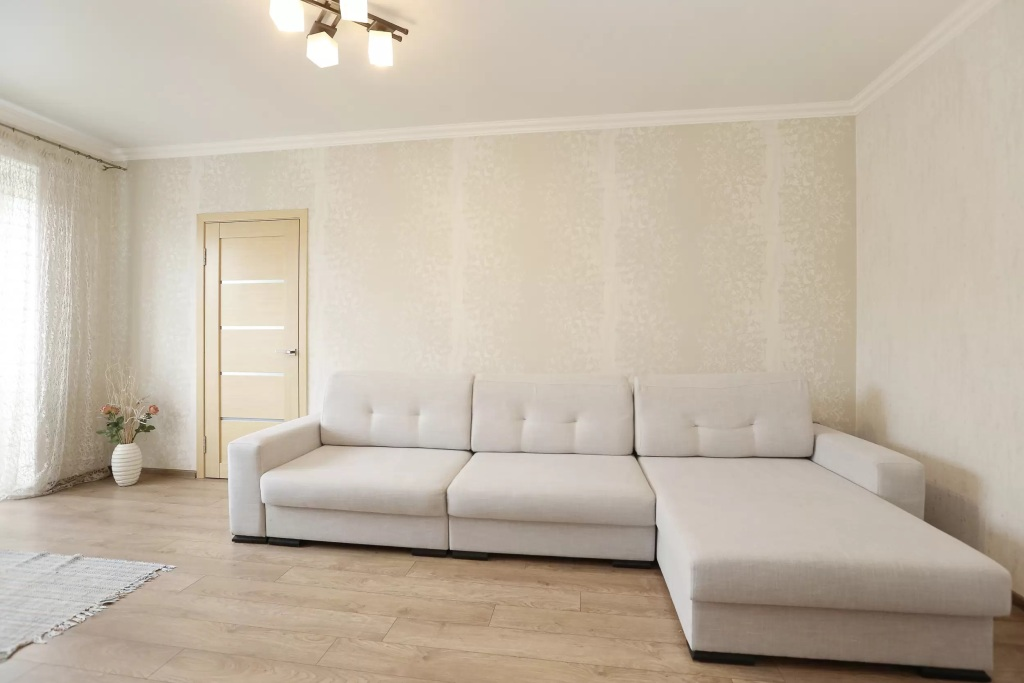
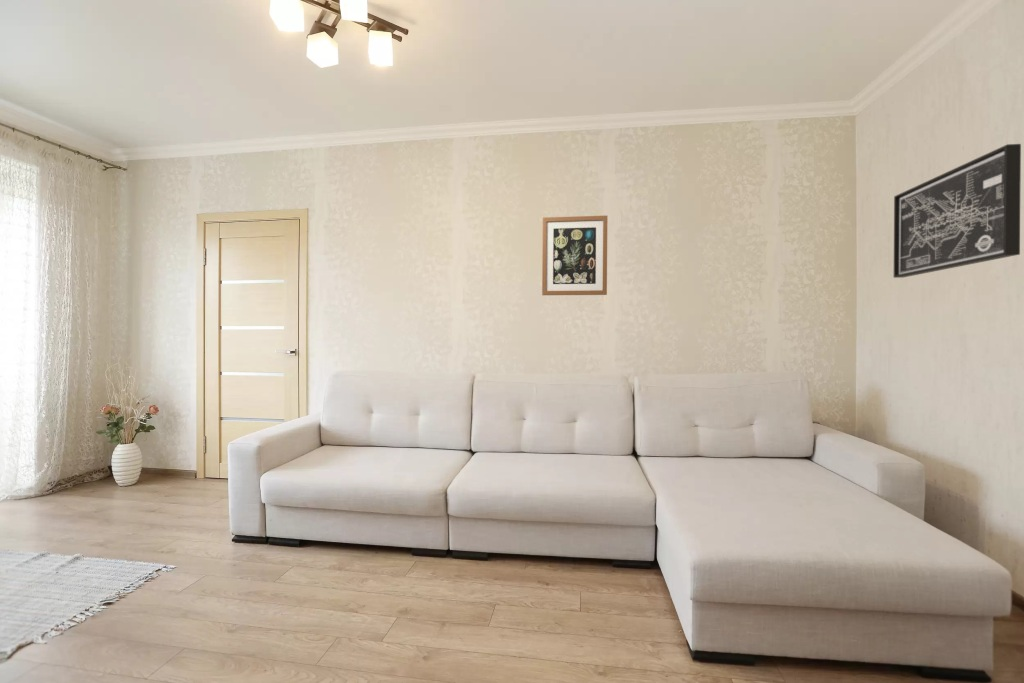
+ wall art [893,143,1022,279]
+ wall art [541,215,608,296]
